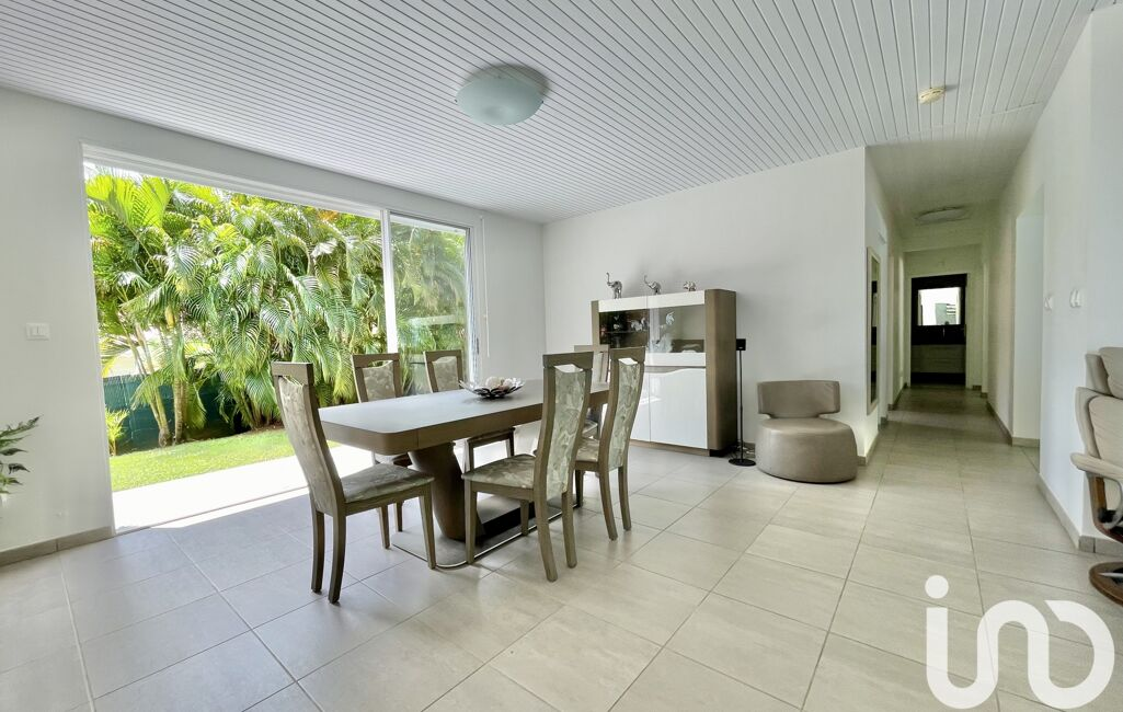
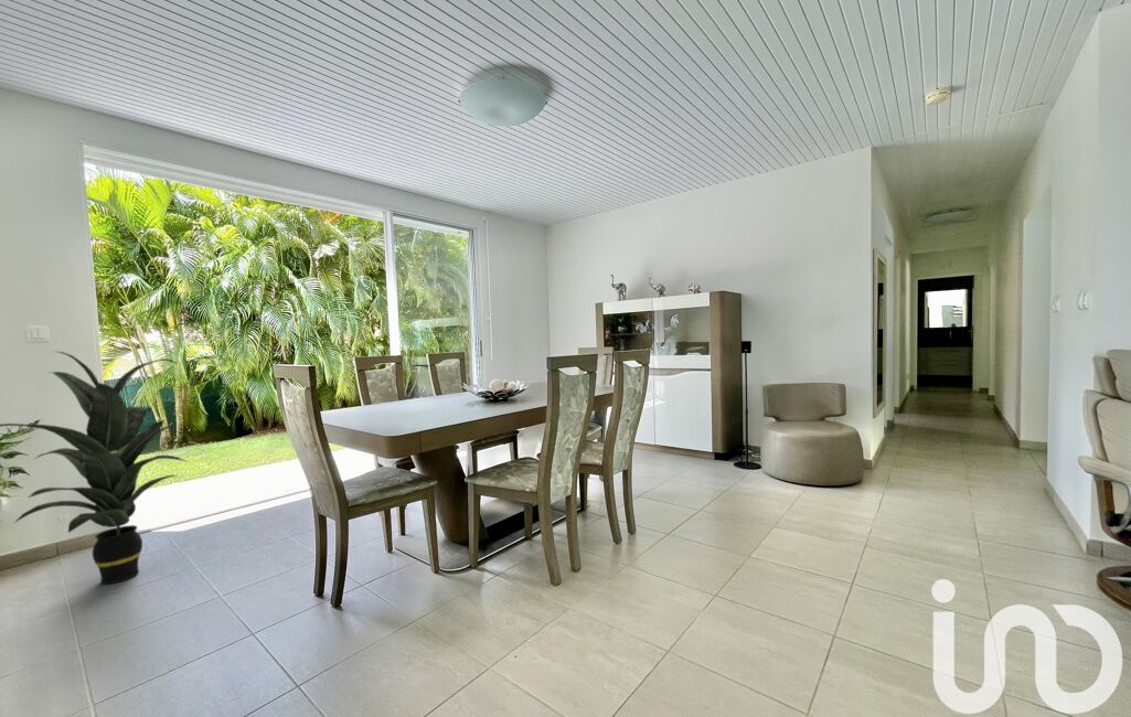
+ indoor plant [0,350,186,585]
